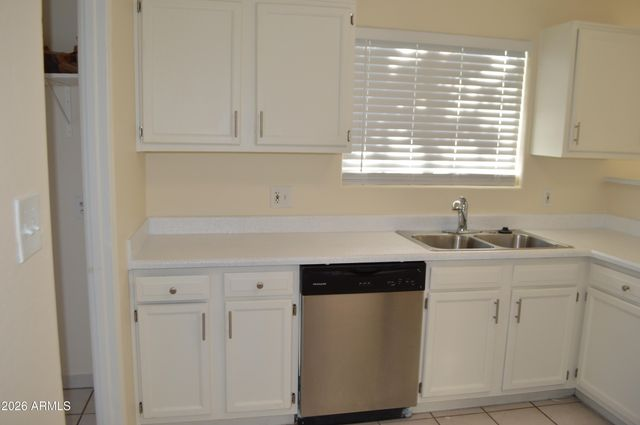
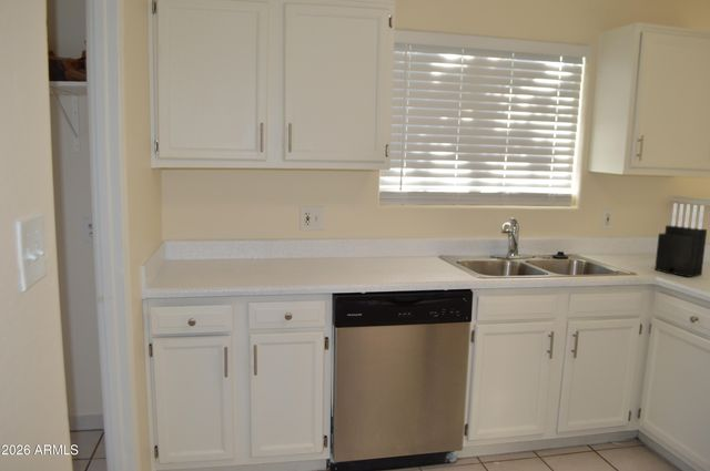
+ knife block [653,202,708,278]
